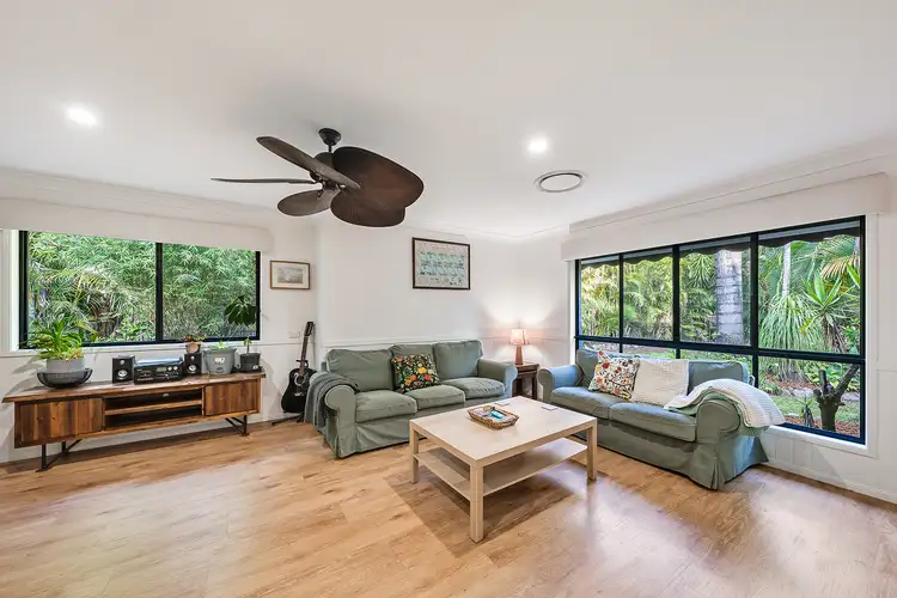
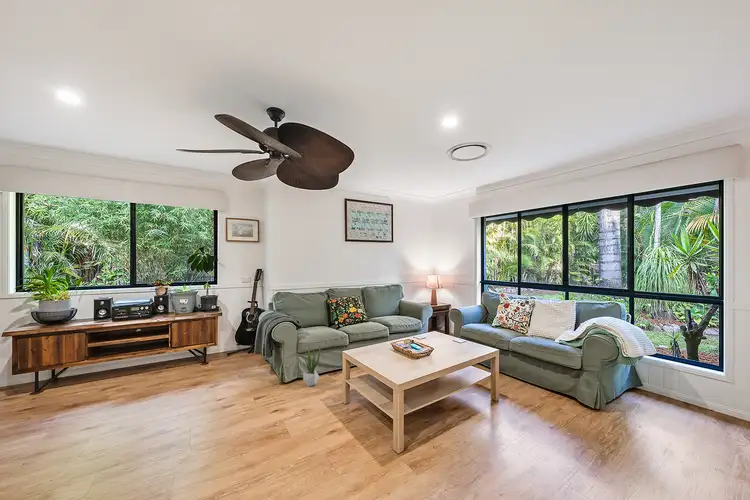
+ potted plant [302,344,321,387]
